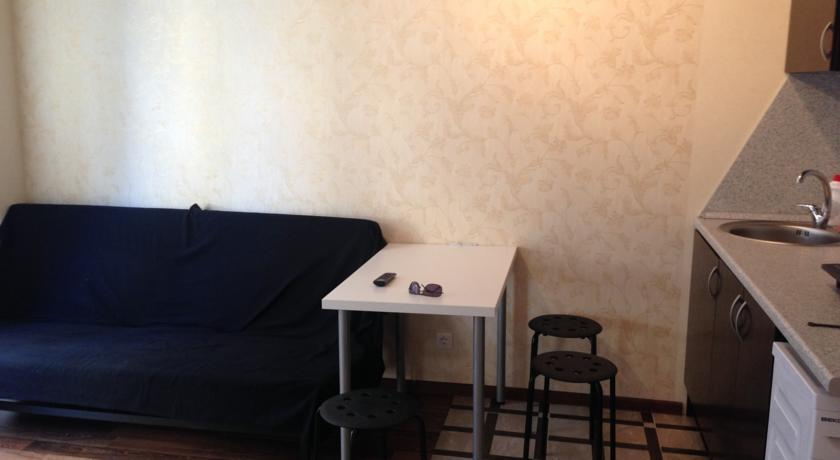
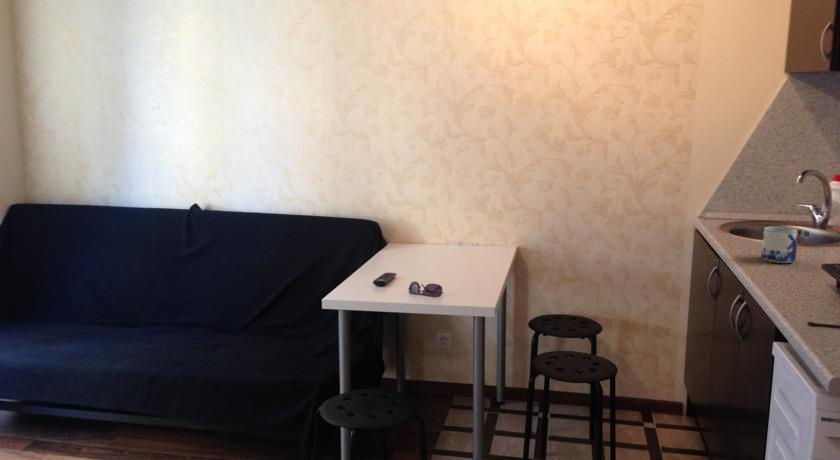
+ mug [760,226,799,264]
